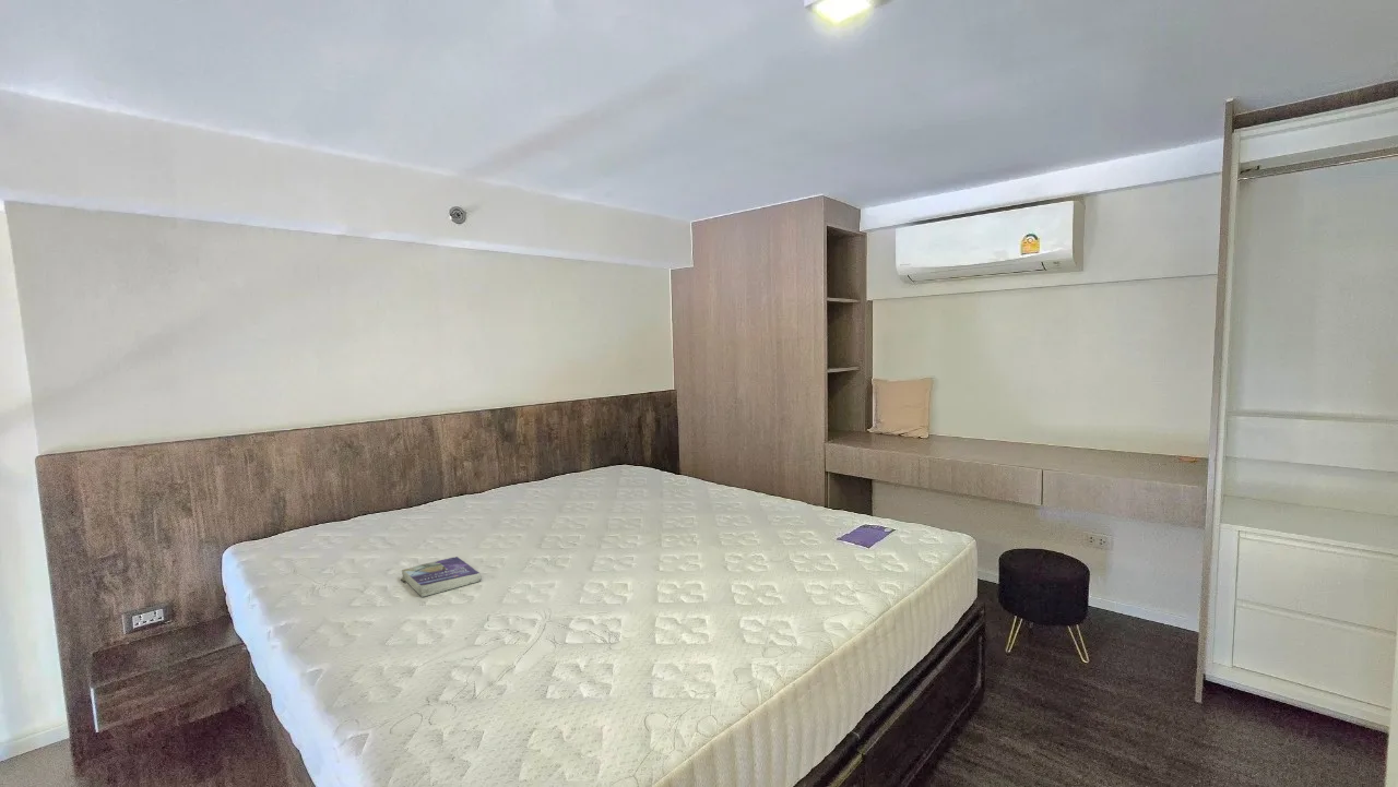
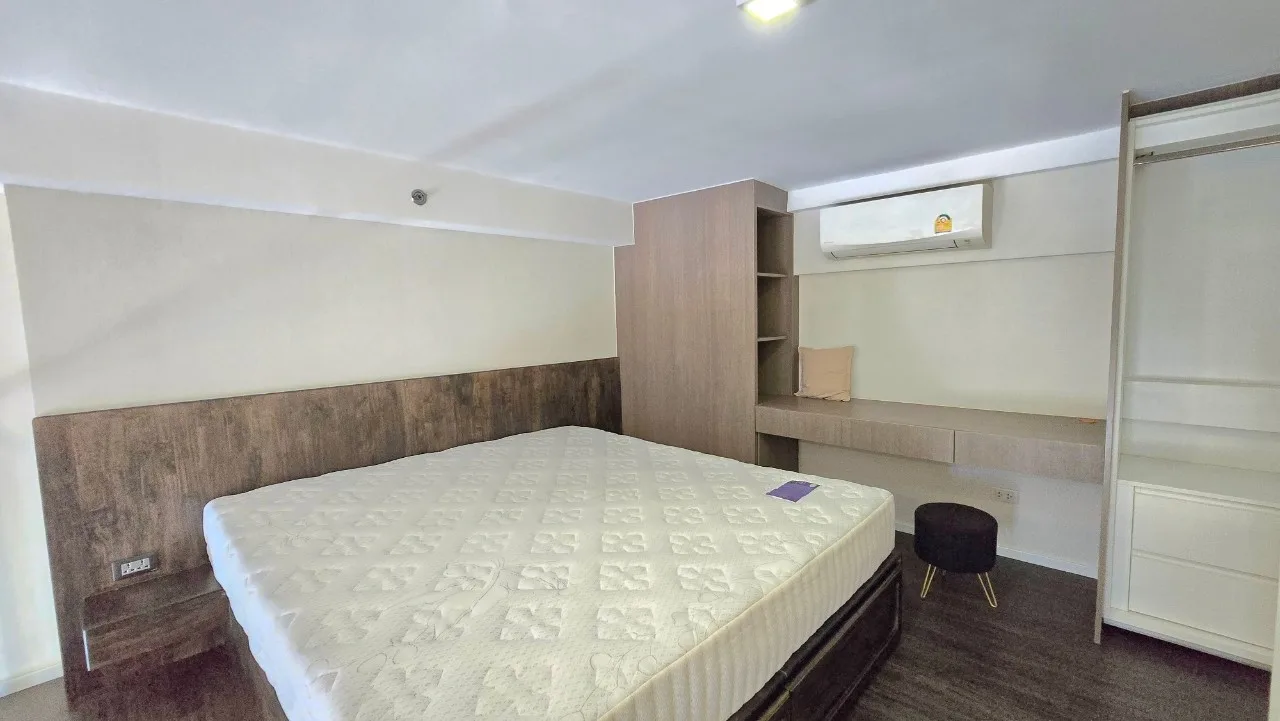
- book [400,556,483,598]
